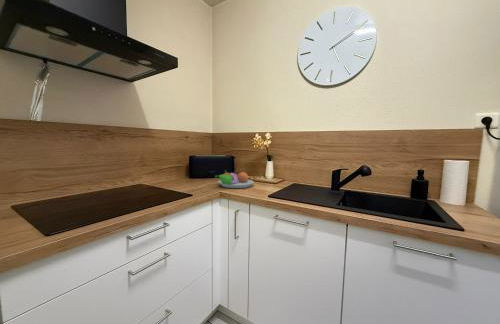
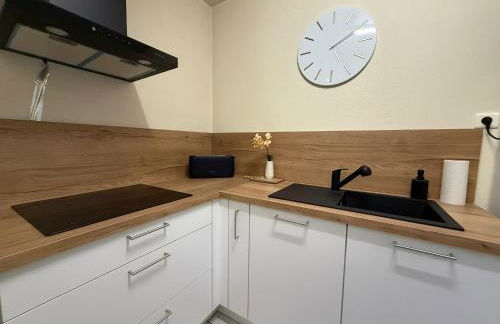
- fruit bowl [214,169,255,189]
